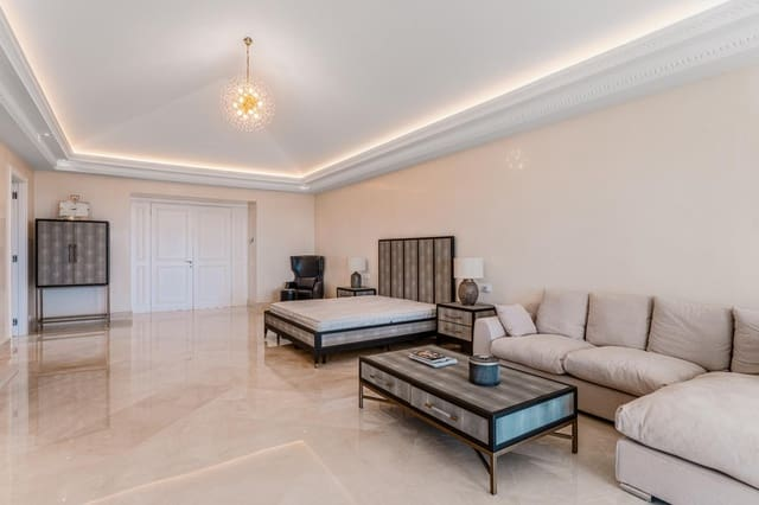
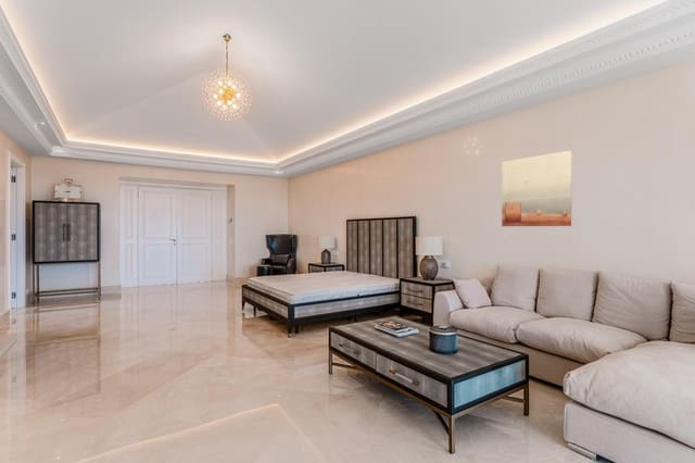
+ wall art [501,150,573,227]
